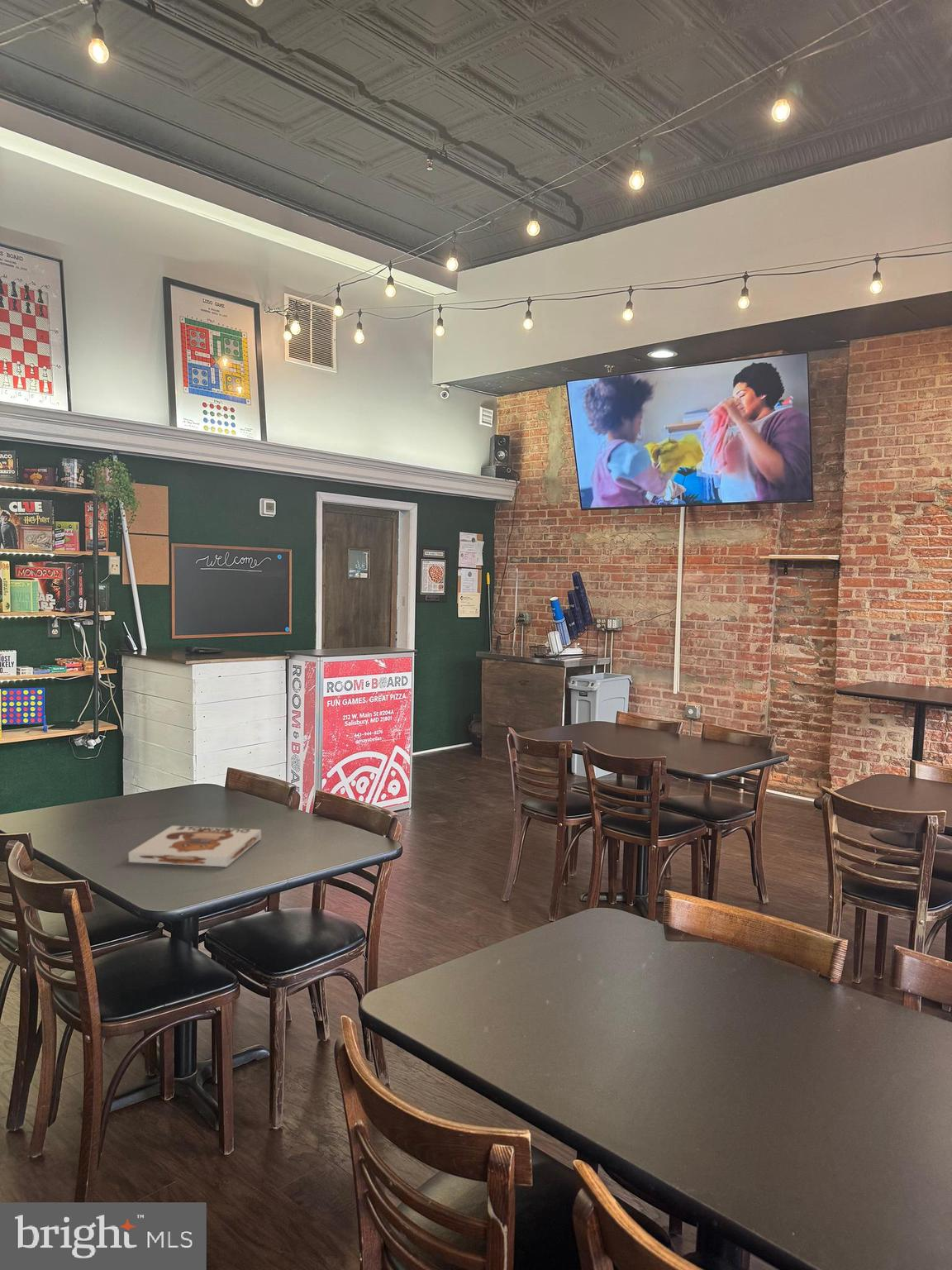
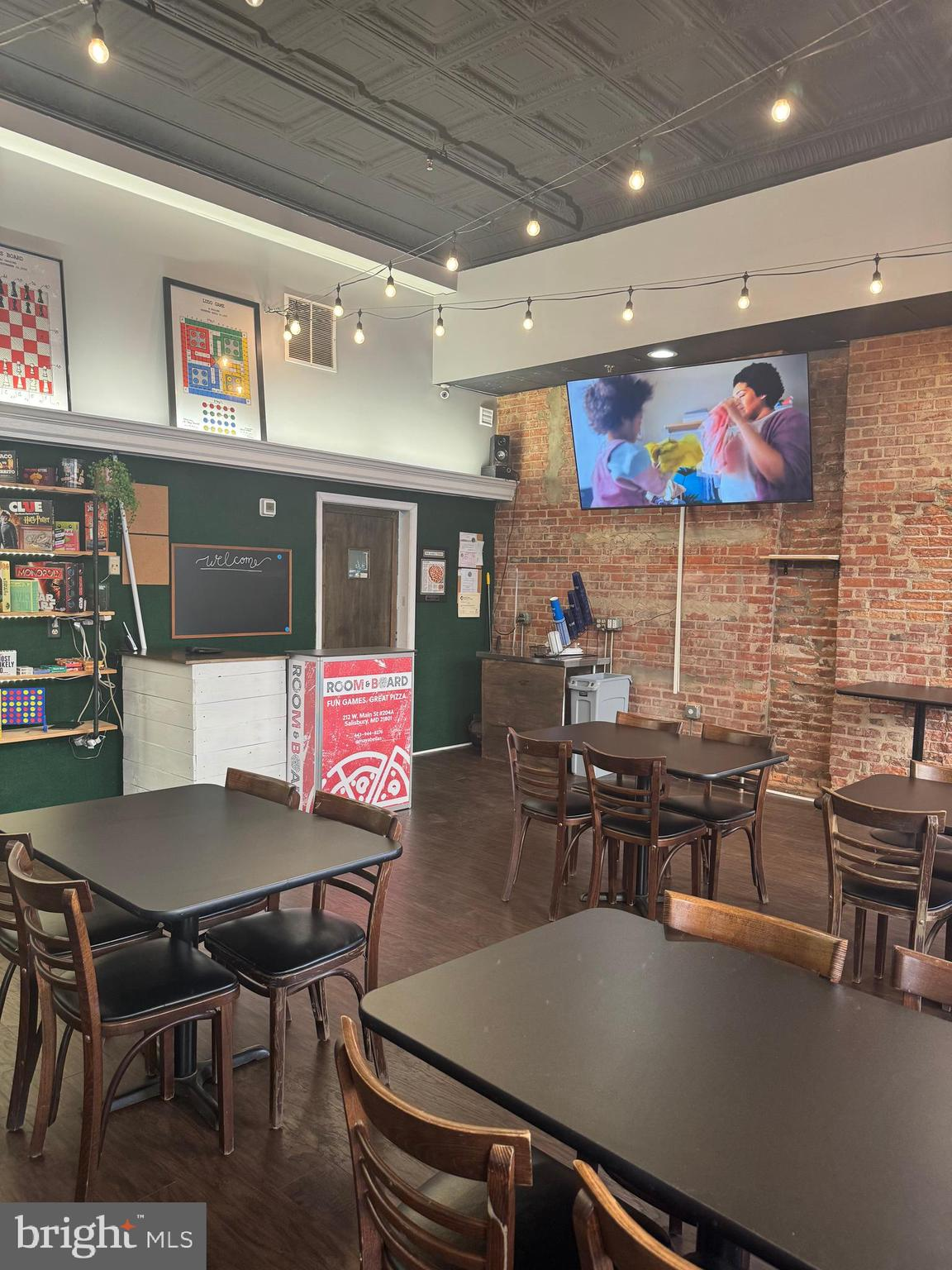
- board game [128,825,262,868]
